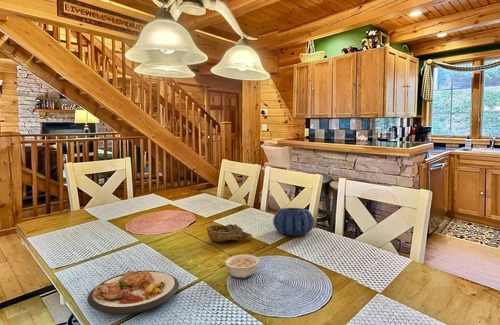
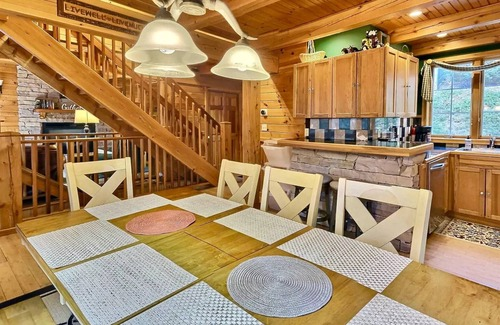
- plate [86,269,180,316]
- legume [217,253,260,279]
- decorative bowl [272,207,315,237]
- decorative bowl [206,223,253,243]
